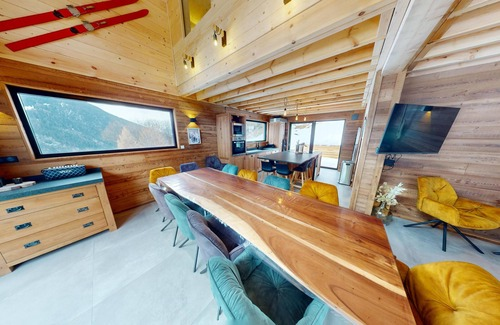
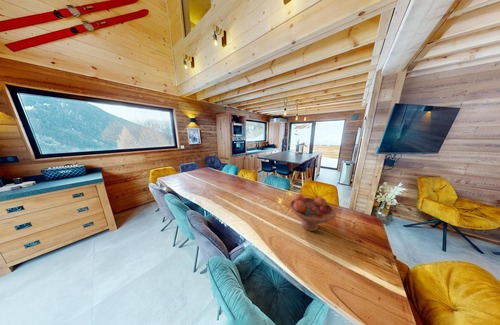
+ fruit bowl [289,193,337,232]
